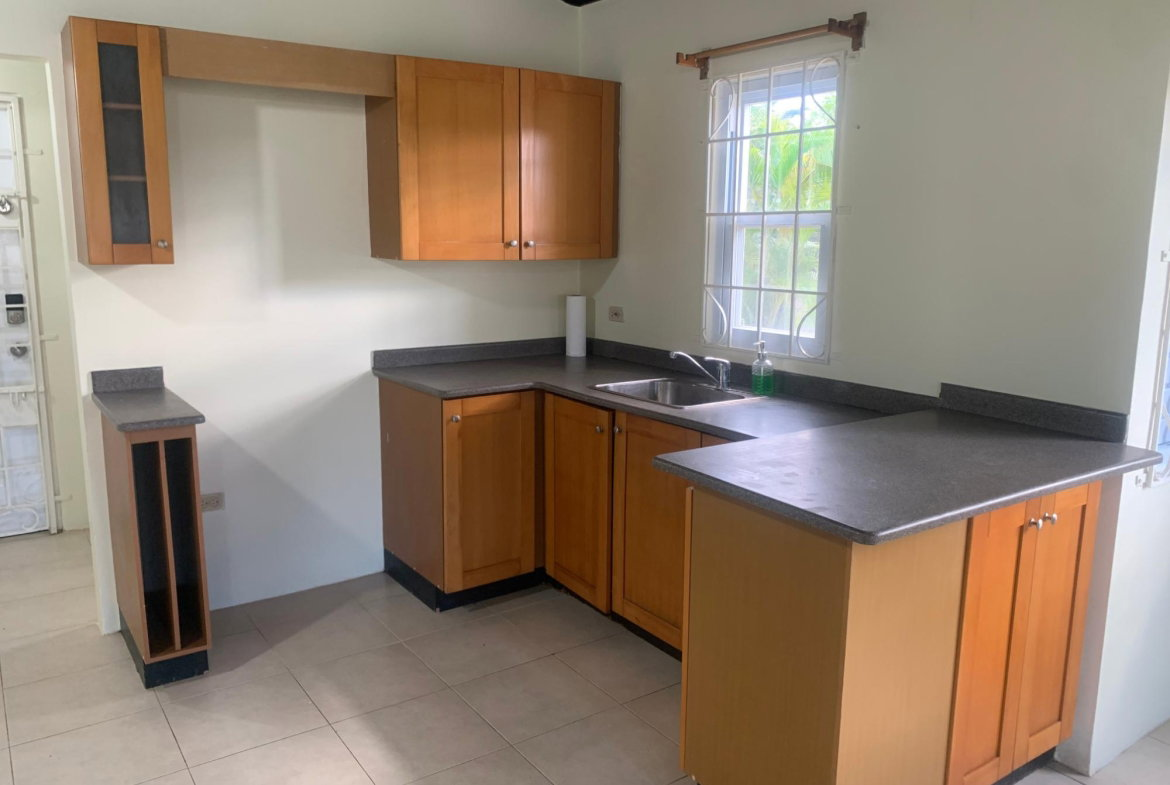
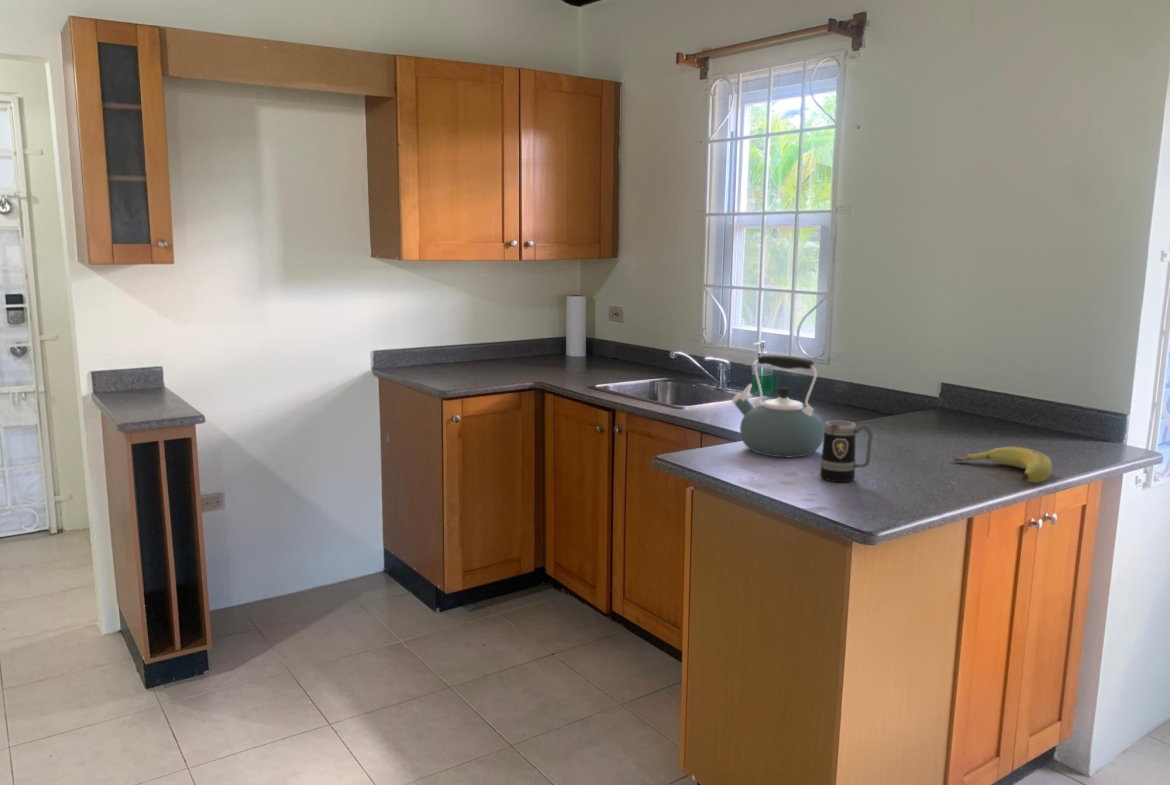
+ kettle [731,354,825,458]
+ mug [819,419,874,483]
+ banana [953,446,1053,484]
